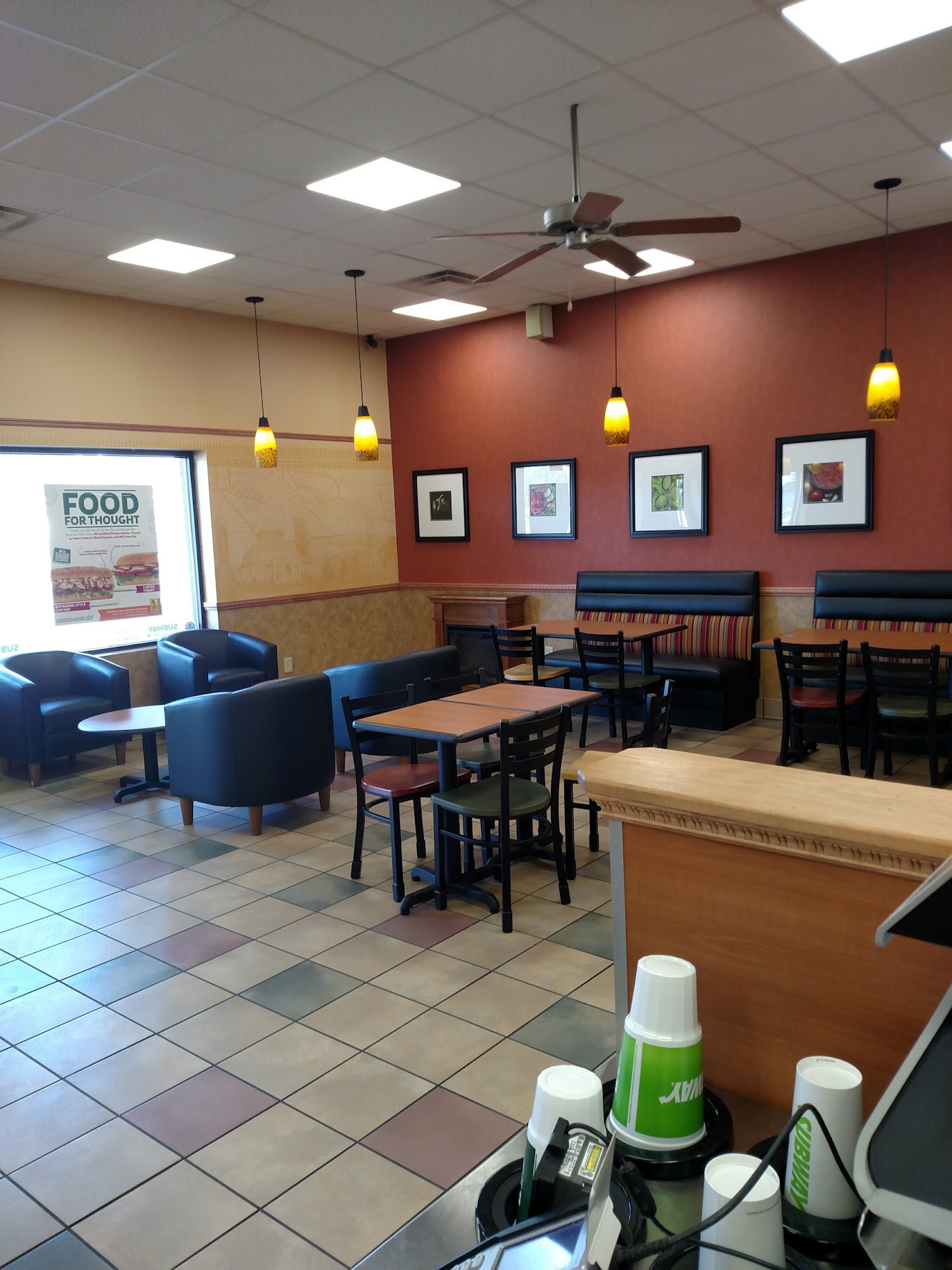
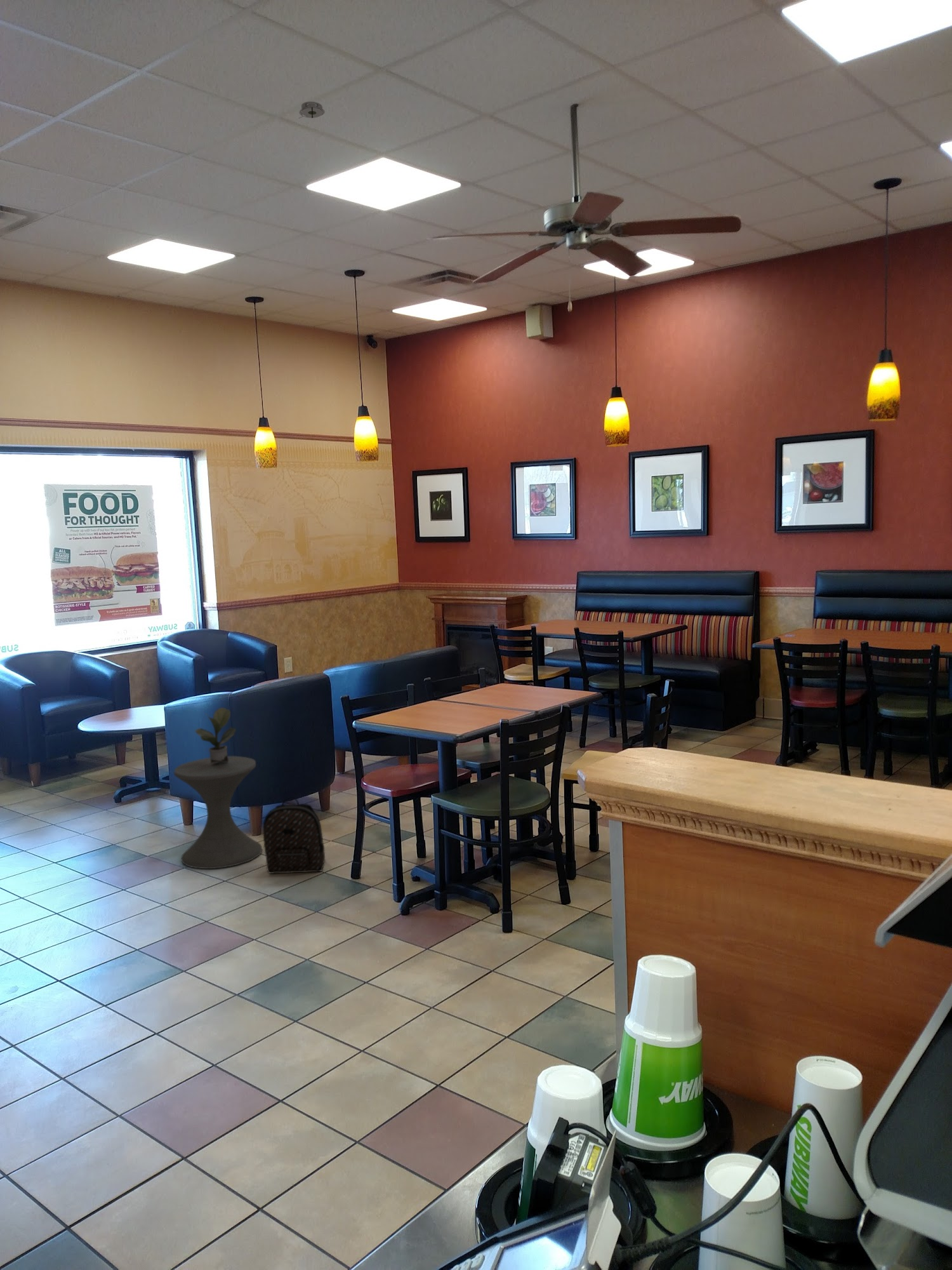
+ smoke detector [299,101,326,119]
+ side table [173,756,263,869]
+ potted plant [194,707,237,763]
+ backpack [263,796,326,874]
